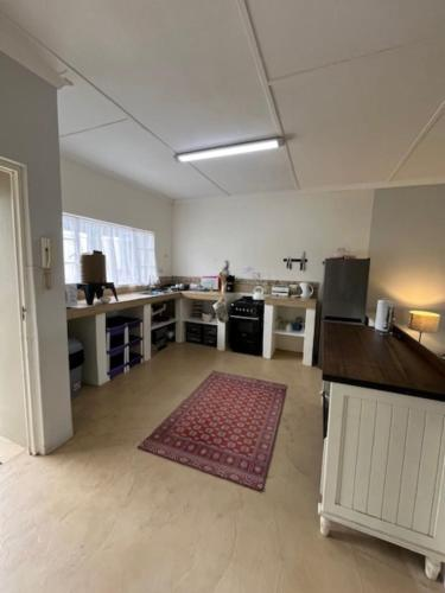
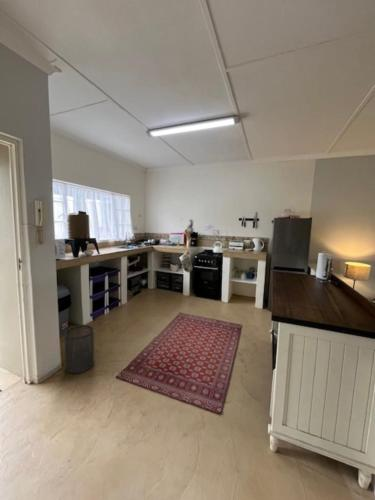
+ trash can [64,324,96,374]
